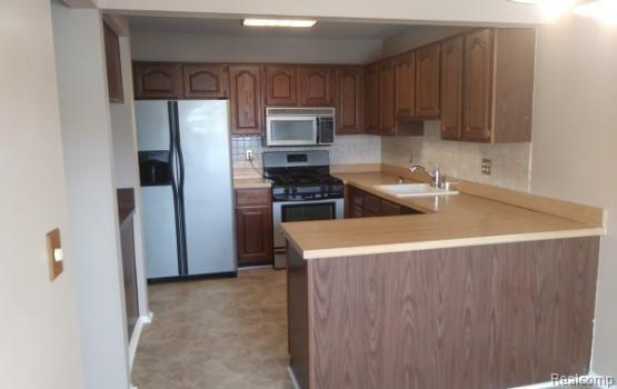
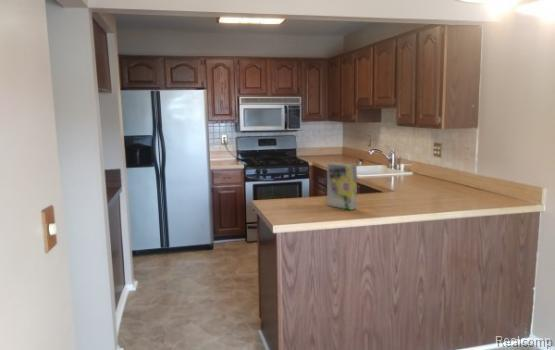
+ cereal box [326,162,358,211]
